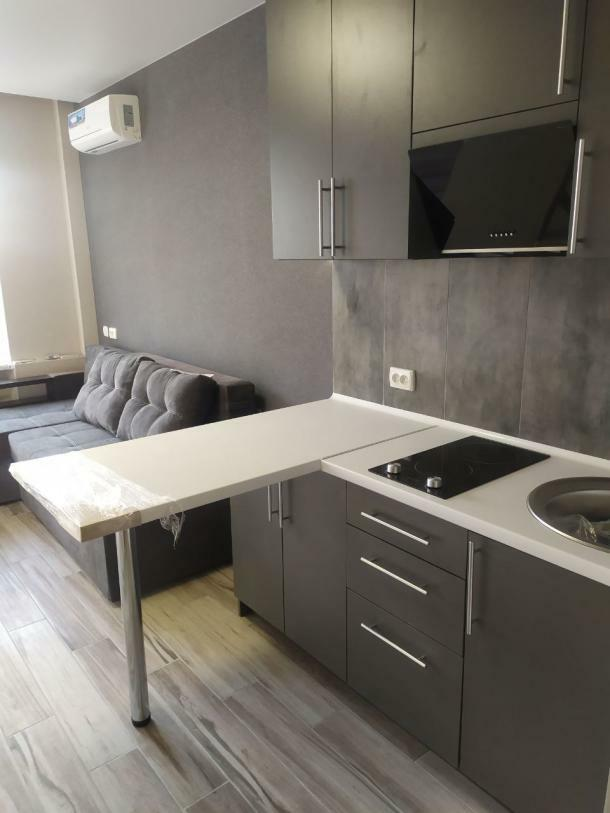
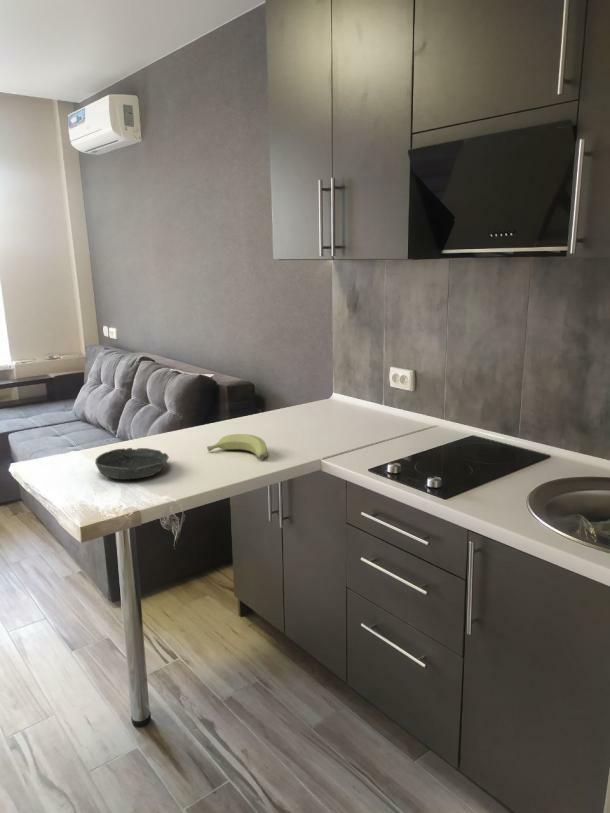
+ banana [206,433,268,460]
+ bowl [94,447,170,480]
